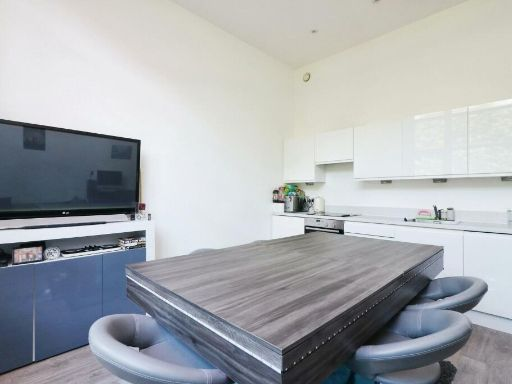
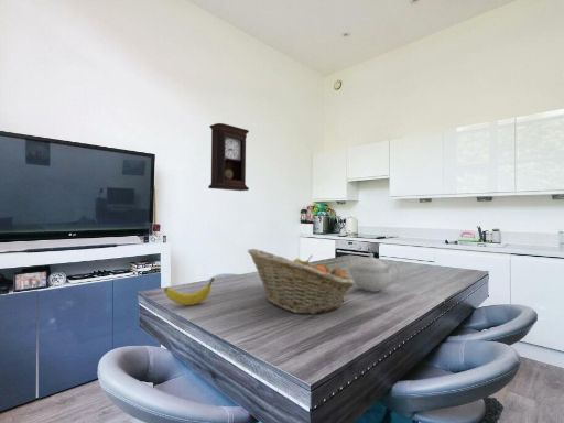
+ fruit basket [247,248,356,315]
+ teapot [347,252,401,293]
+ banana [163,276,216,306]
+ pendulum clock [207,122,250,192]
